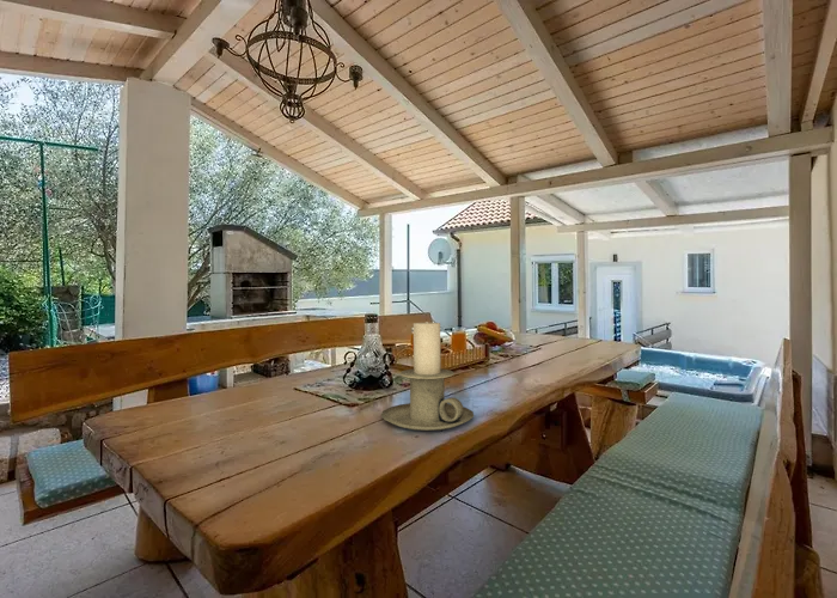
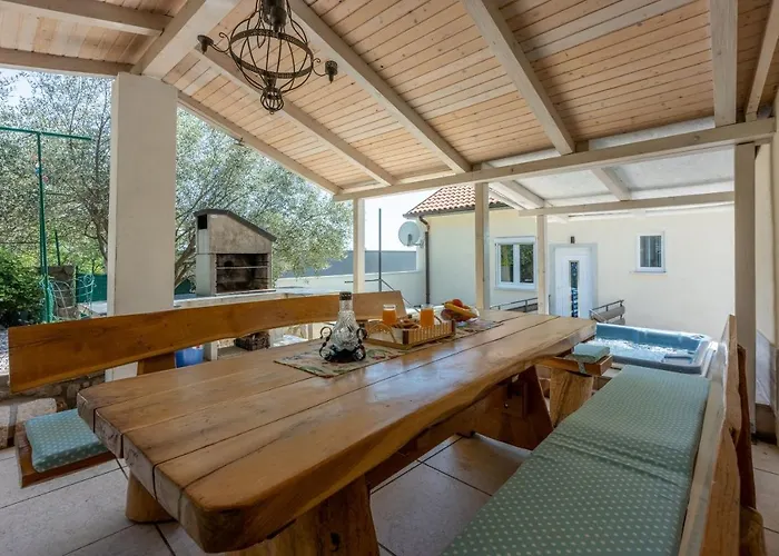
- candle holder [380,321,475,432]
